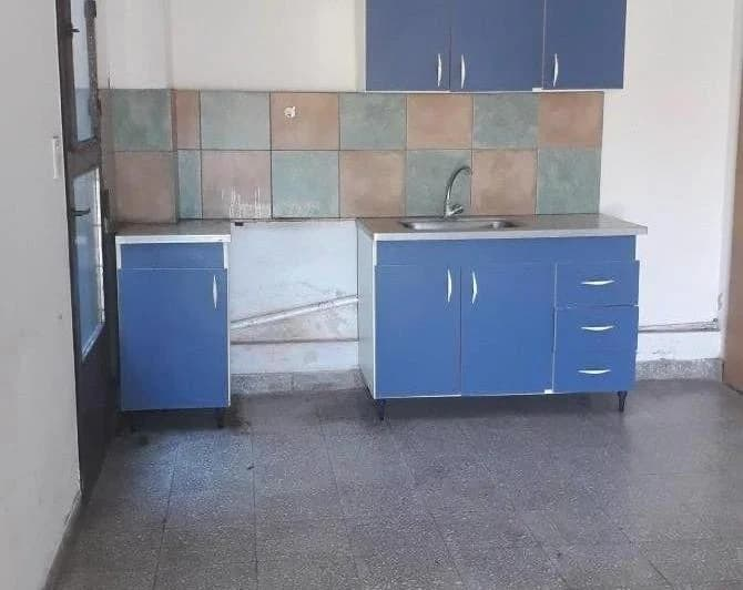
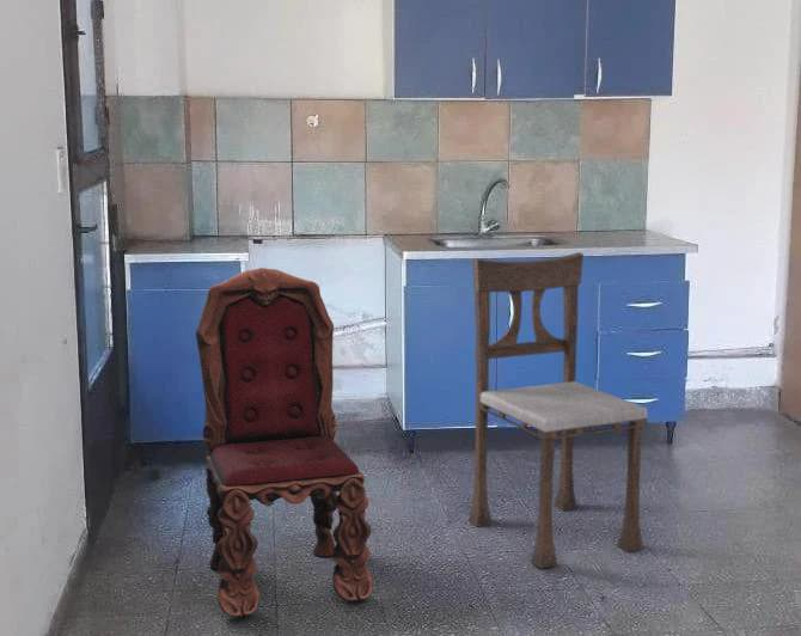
+ dining chair [467,251,649,570]
+ dining chair [195,267,374,618]
